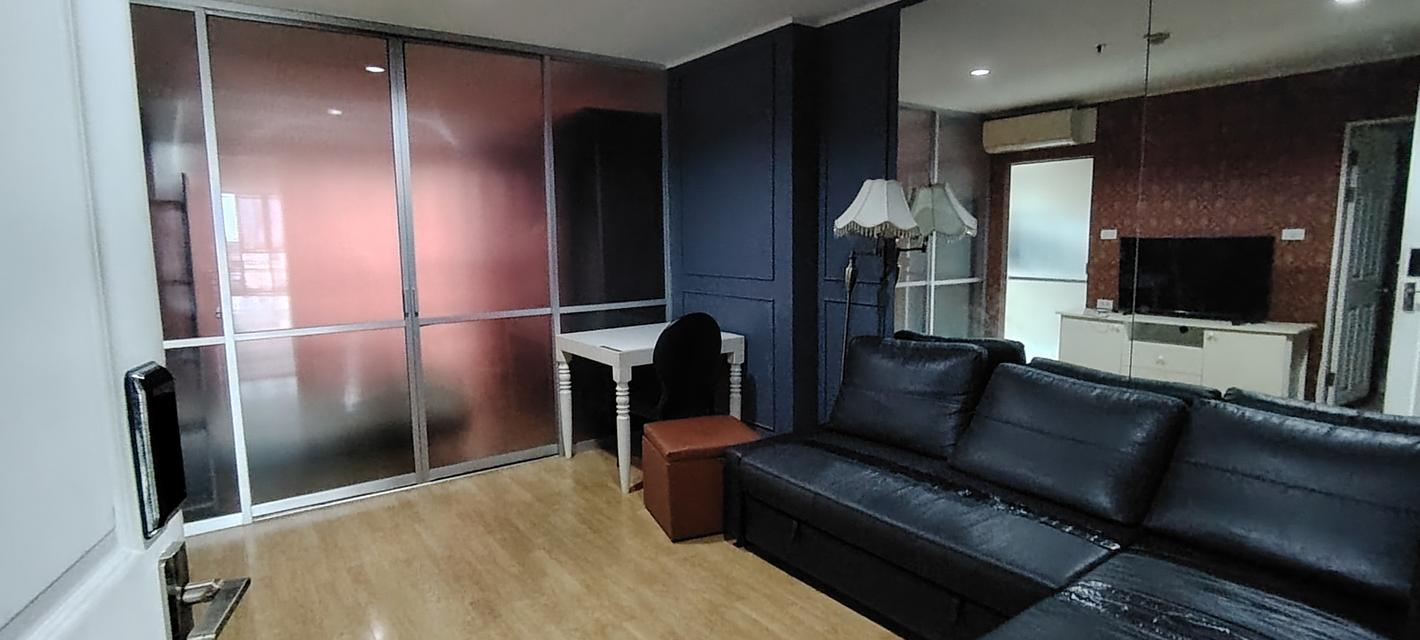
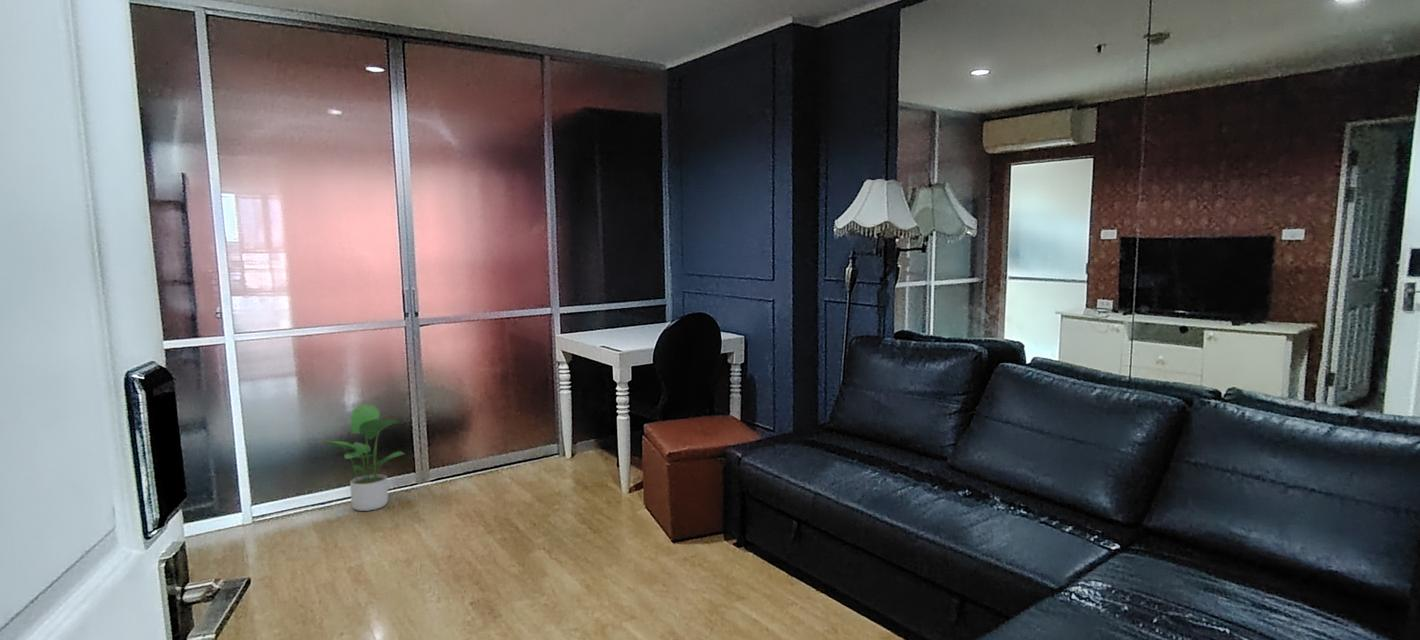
+ potted plant [319,402,406,512]
